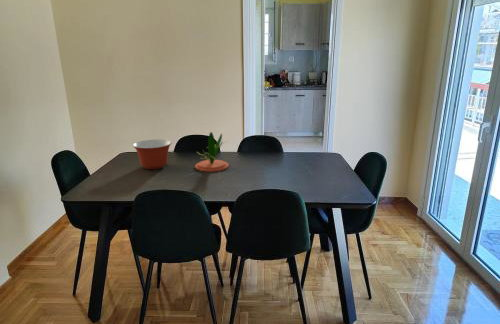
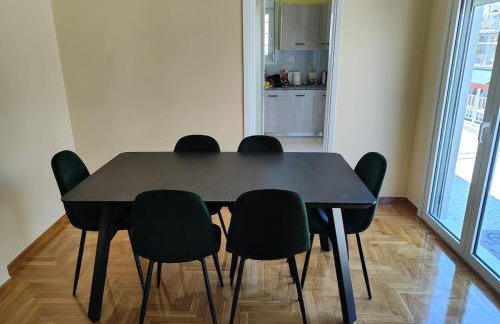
- plant [194,131,230,173]
- mixing bowl [132,138,172,170]
